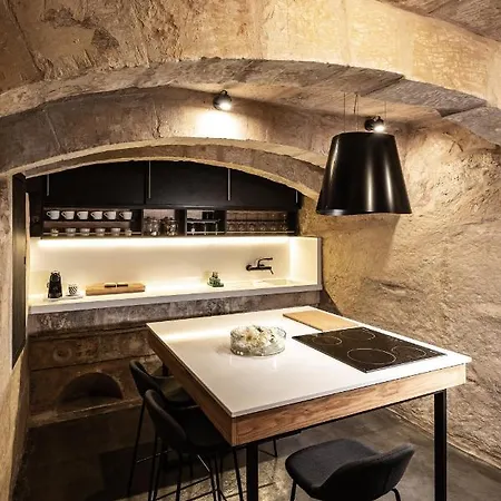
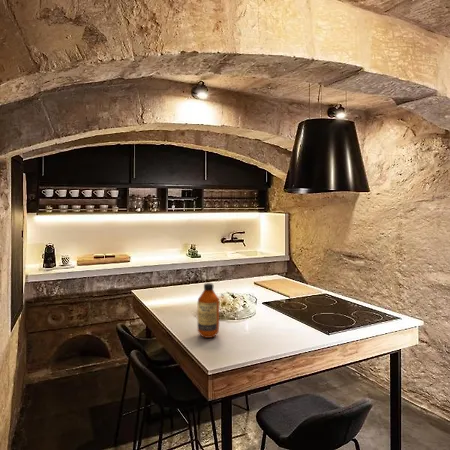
+ bottle [197,282,220,339]
